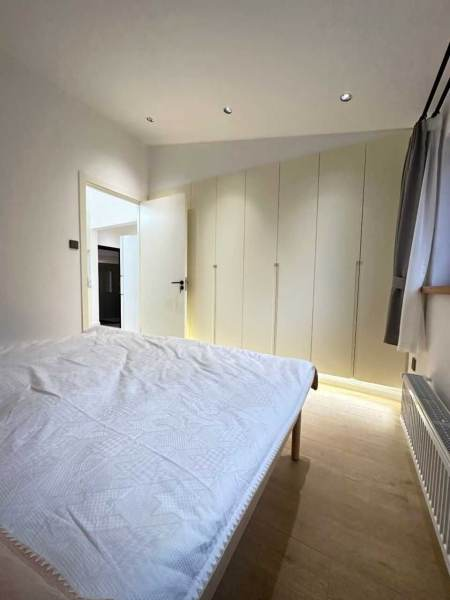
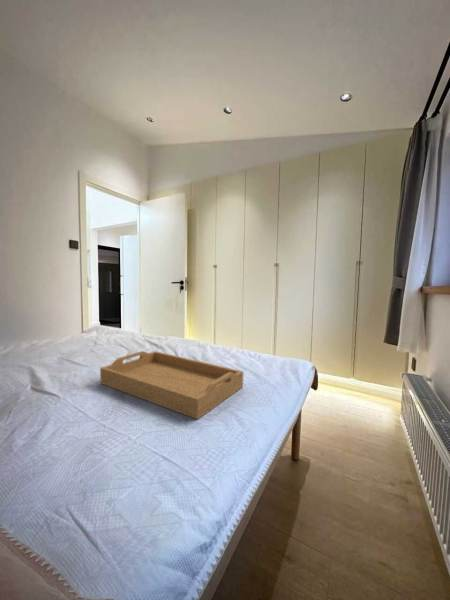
+ serving tray [99,350,244,420]
